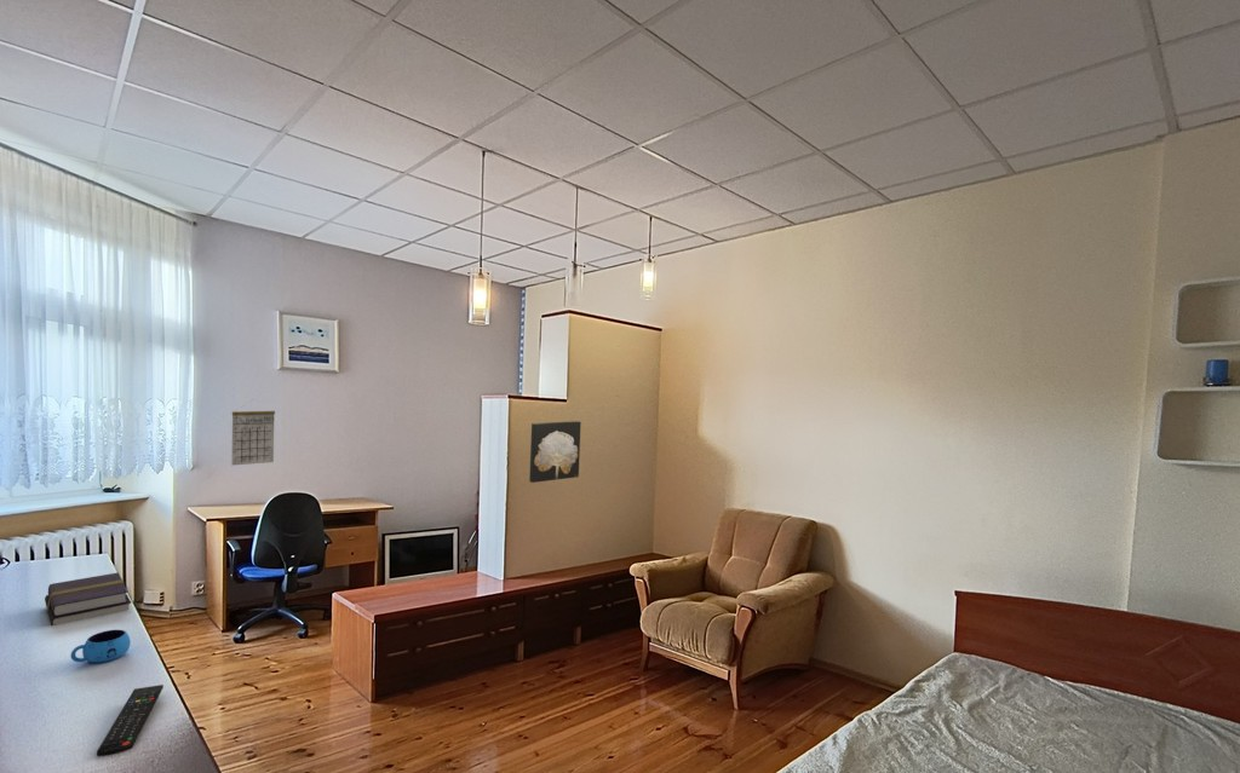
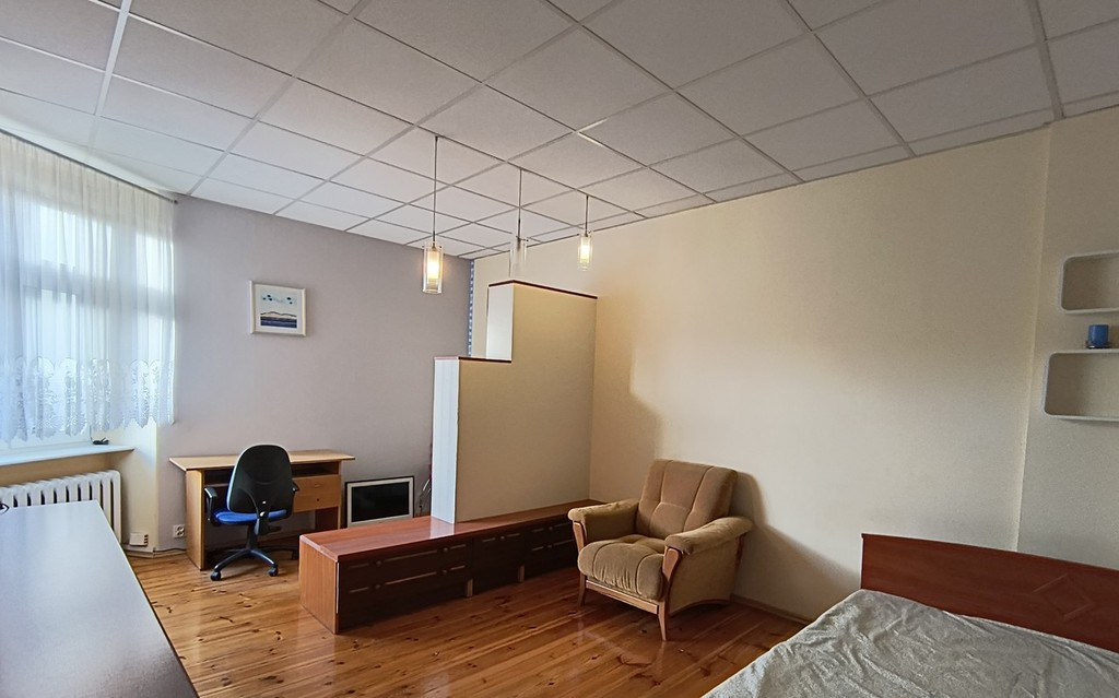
- book [44,572,132,627]
- mug [70,629,132,664]
- remote control [96,683,165,757]
- wall art [528,420,582,484]
- calendar [230,398,276,467]
